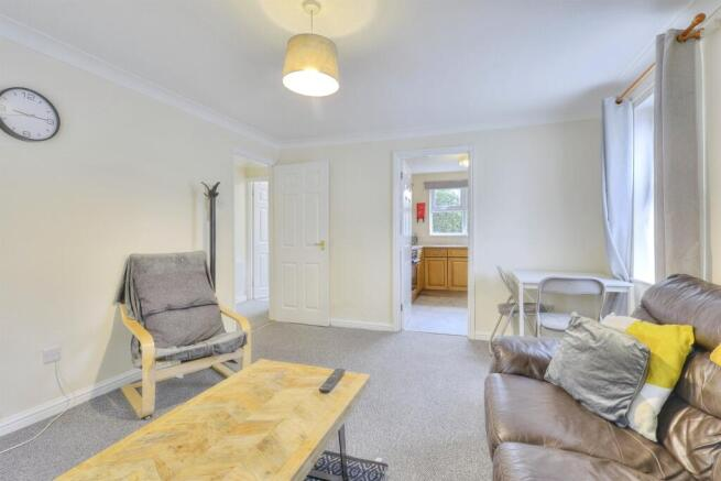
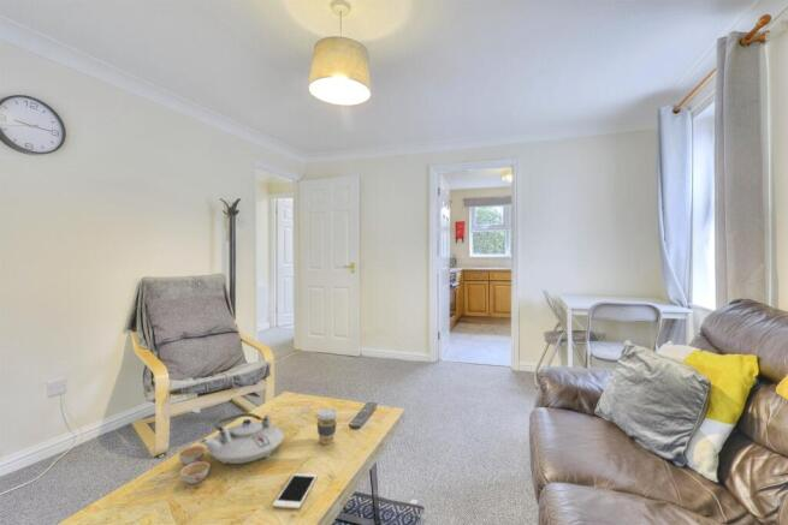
+ coffee cup [314,407,339,446]
+ cell phone [272,472,319,509]
+ teapot [177,411,285,485]
